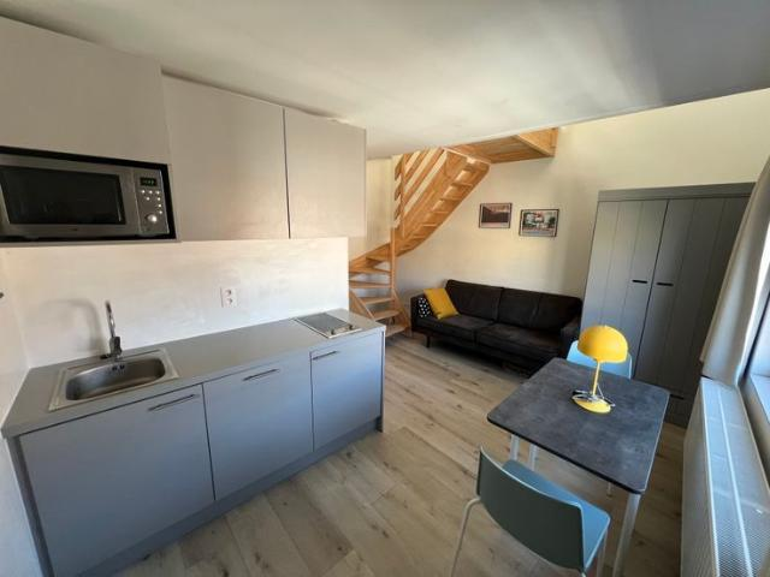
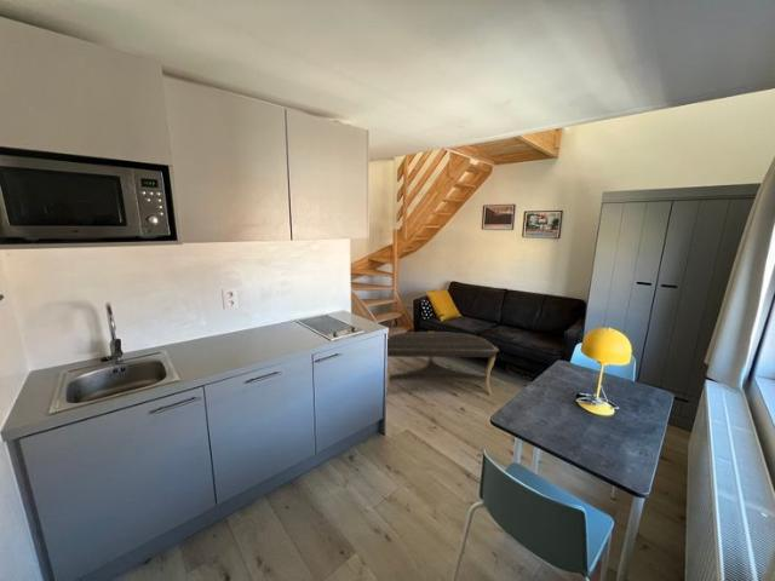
+ coffee table [385,330,500,397]
